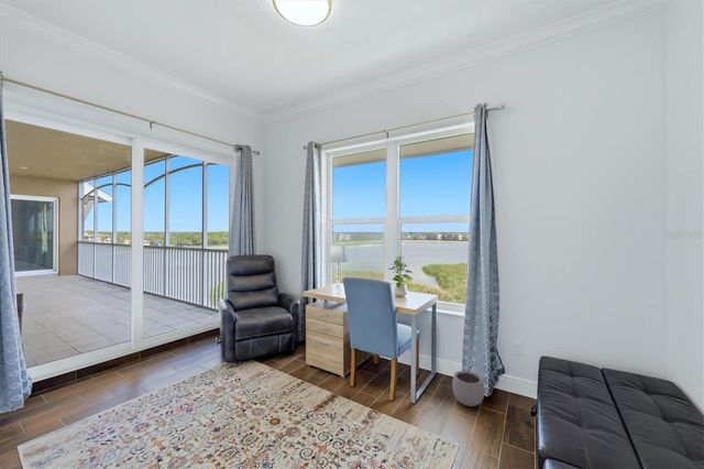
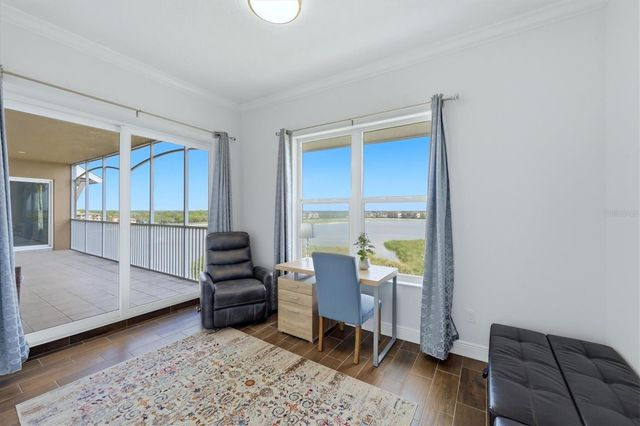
- plant pot [451,364,486,407]
